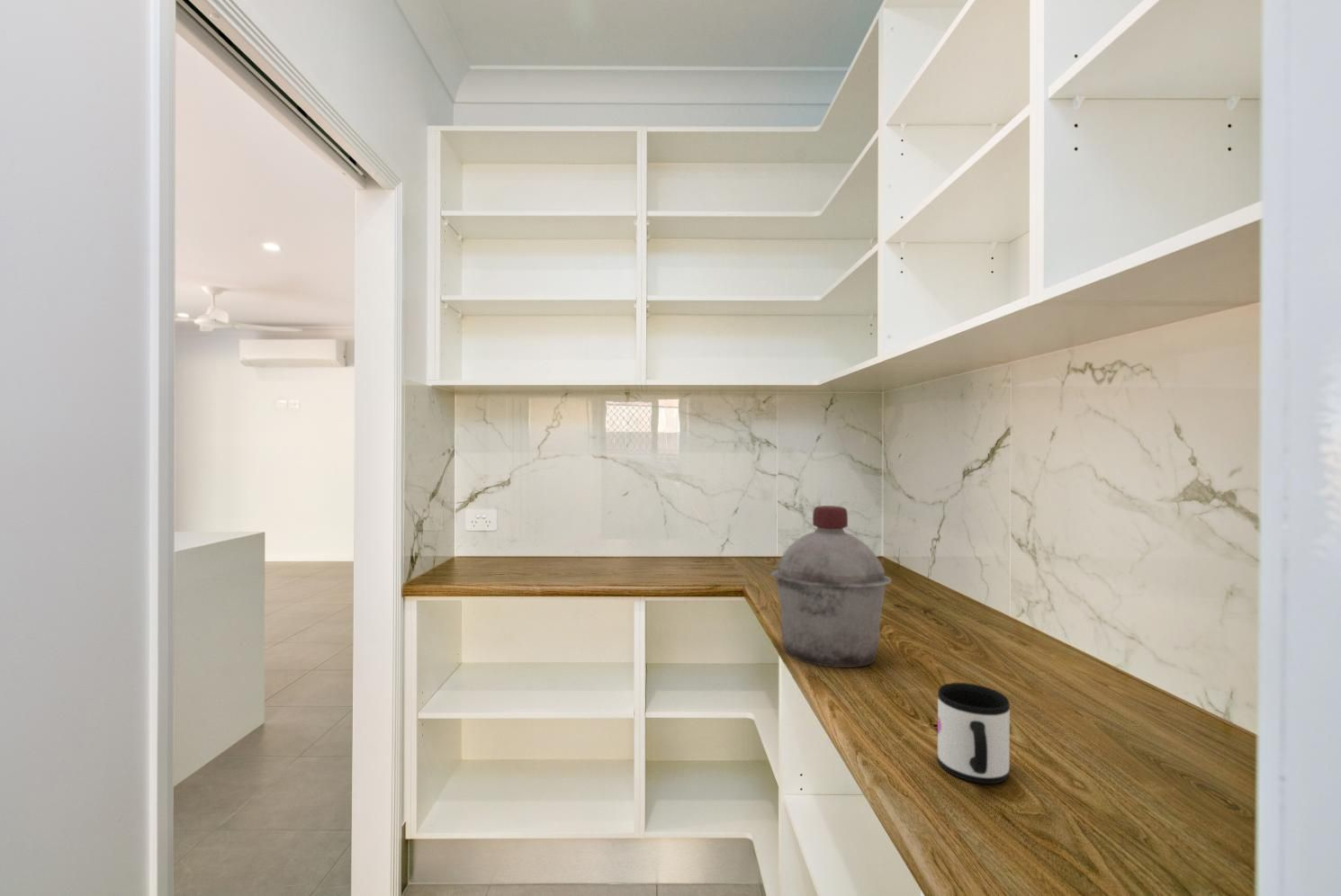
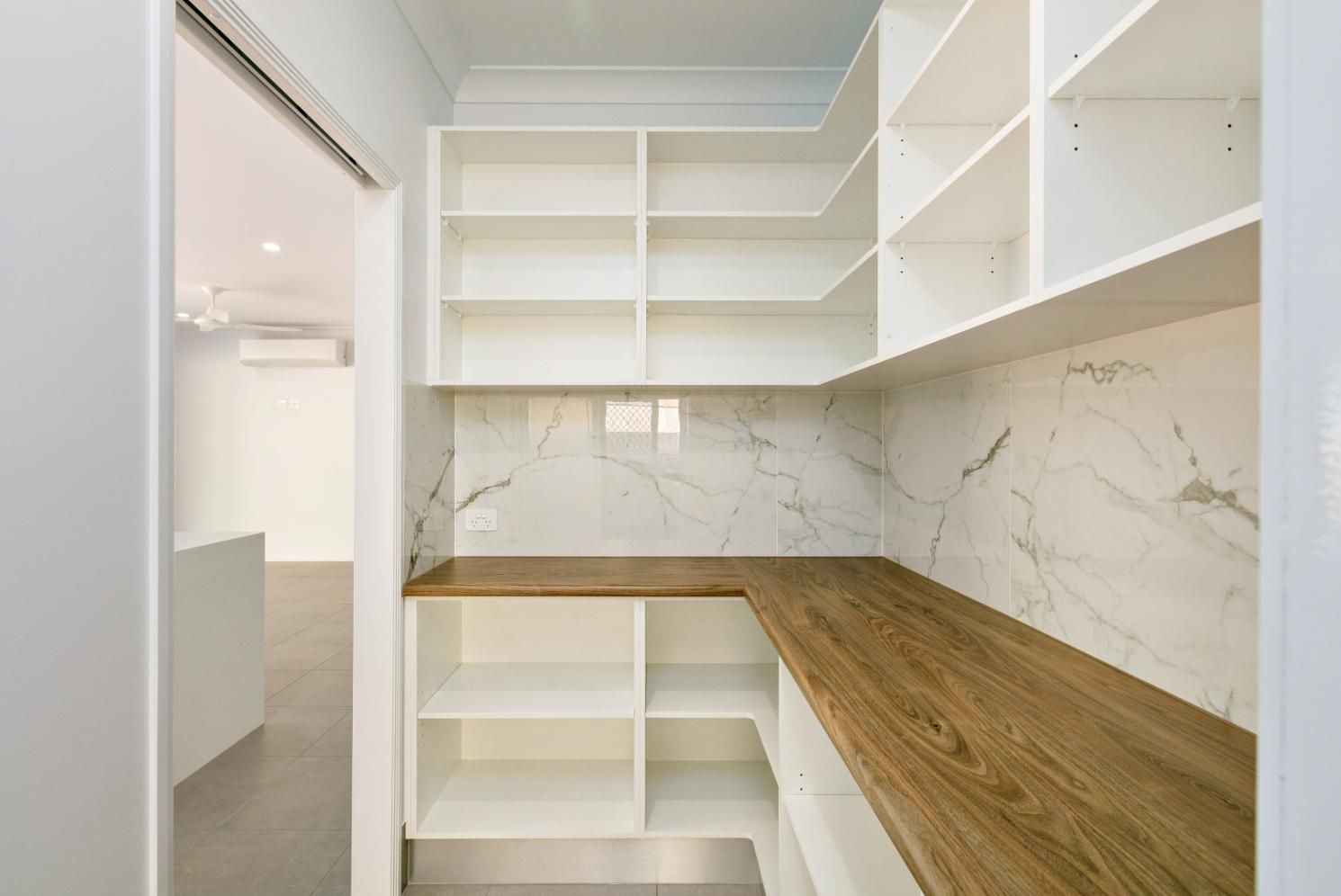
- mug [937,682,1011,784]
- canister [770,505,893,668]
